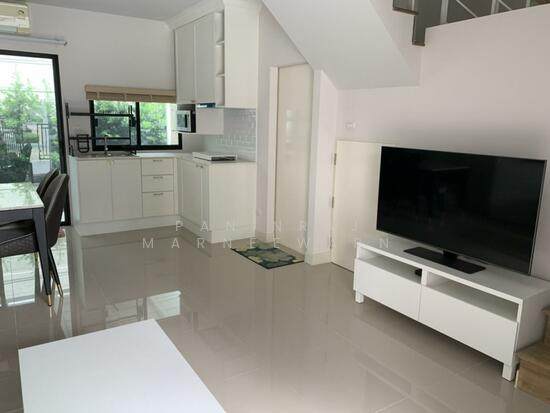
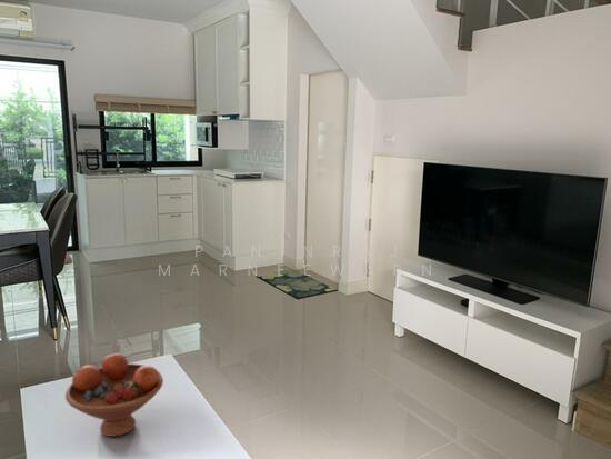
+ fruit bowl [64,352,164,438]
